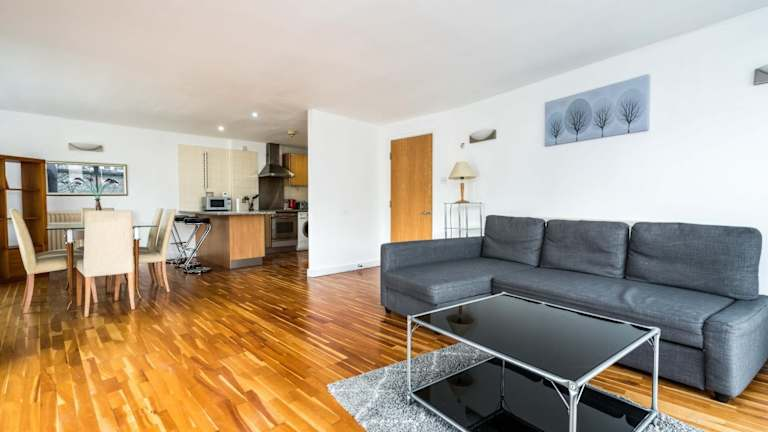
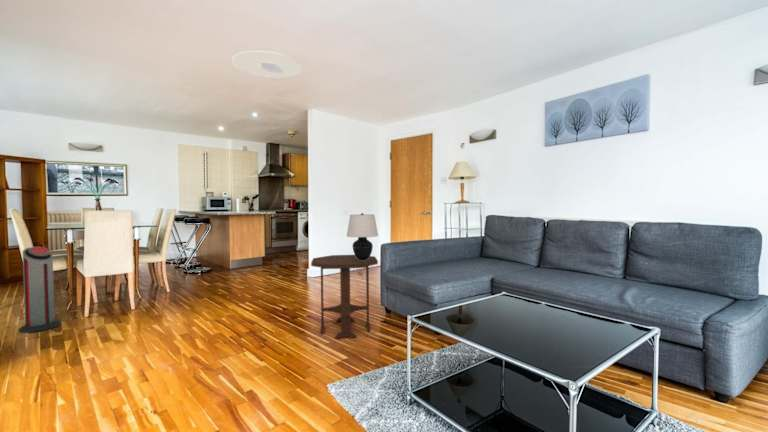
+ air purifier [18,246,61,334]
+ side table [310,254,379,340]
+ table lamp [346,212,379,260]
+ ceiling light [231,50,302,79]
